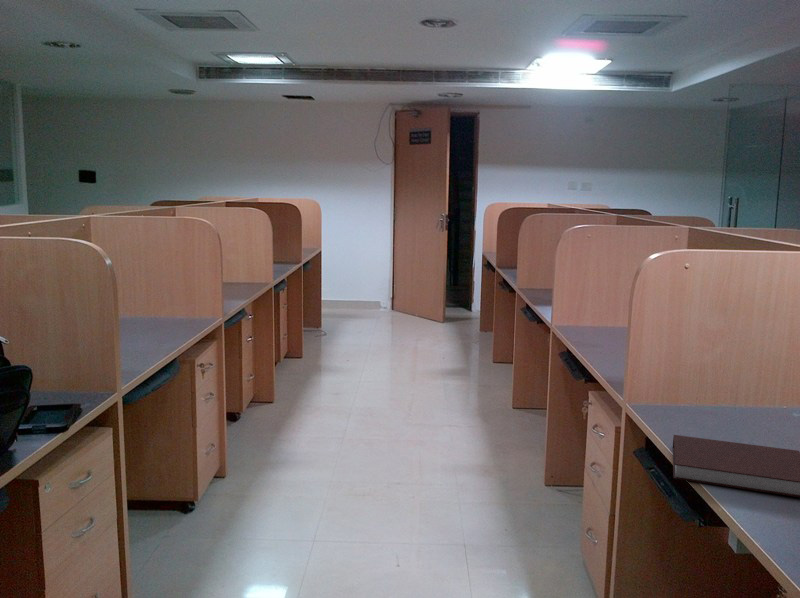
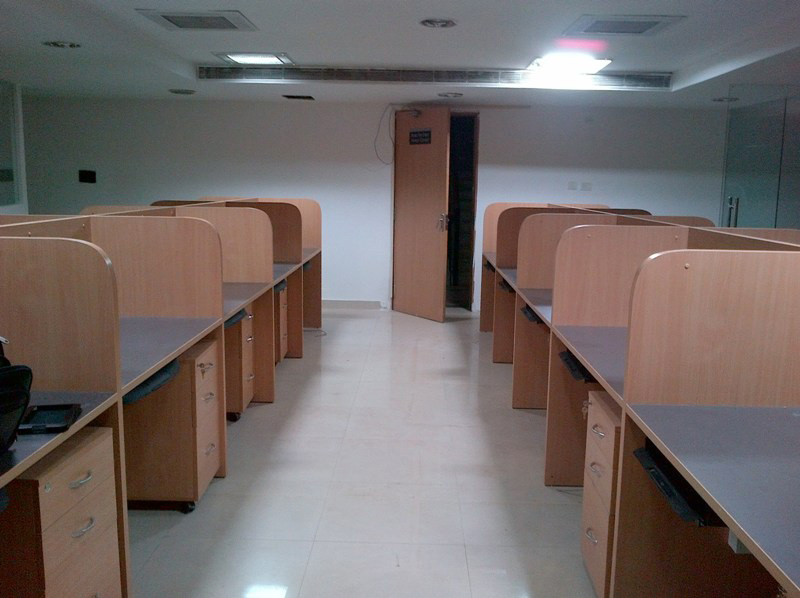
- notebook [672,434,800,498]
